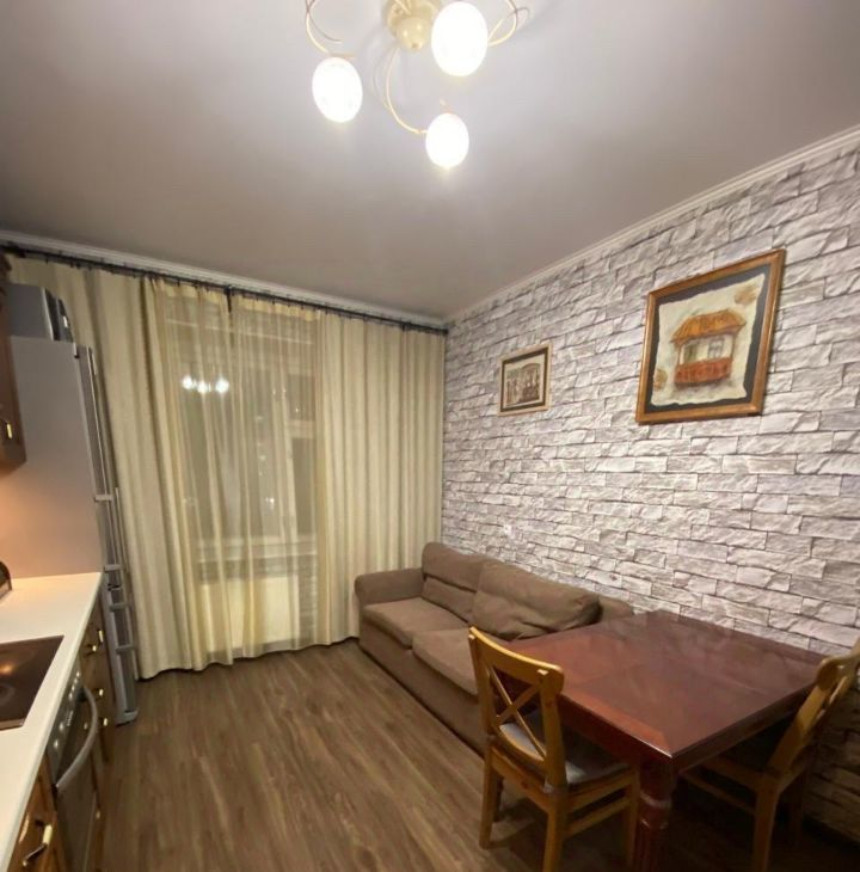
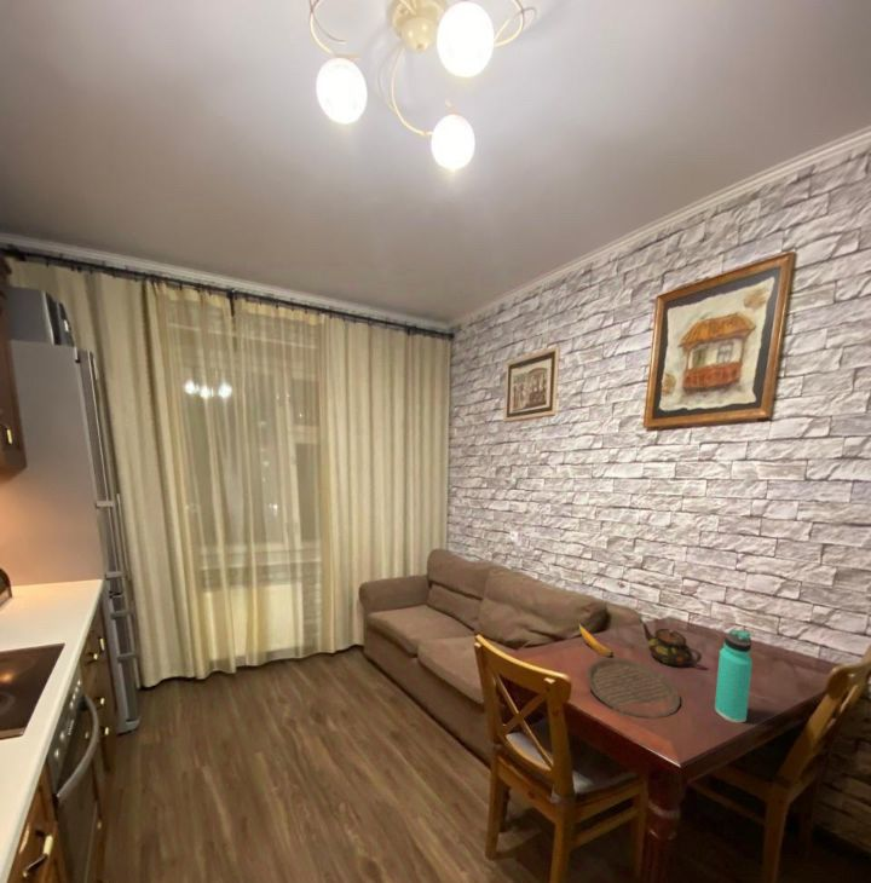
+ teapot [641,622,703,668]
+ thermos bottle [714,629,754,723]
+ plate [586,657,681,720]
+ banana [577,622,615,658]
